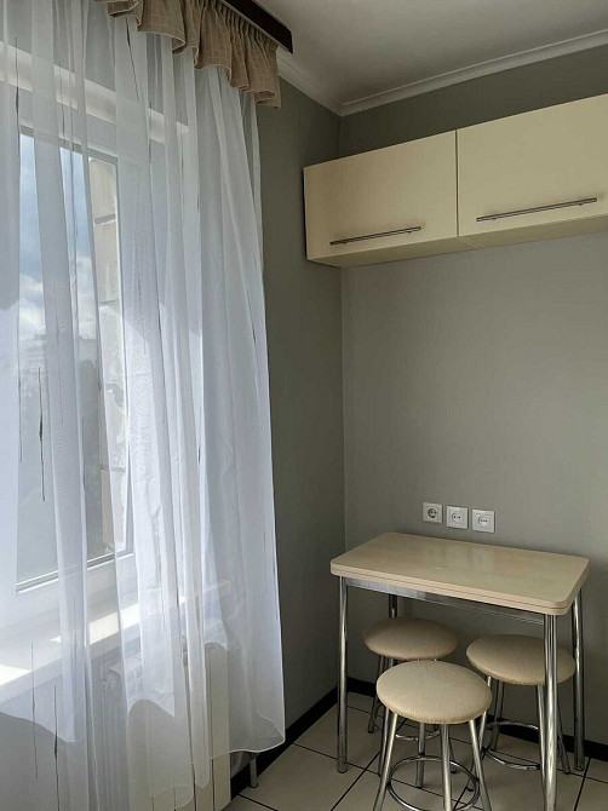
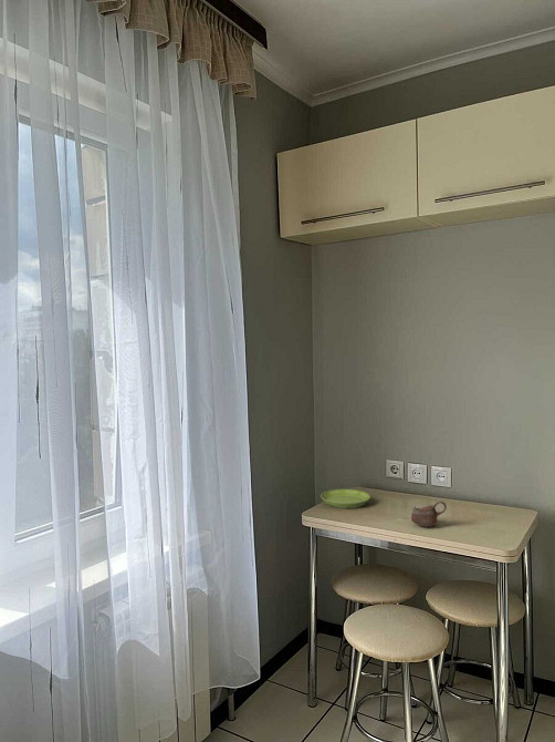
+ cup [410,499,448,528]
+ saucer [320,488,371,509]
